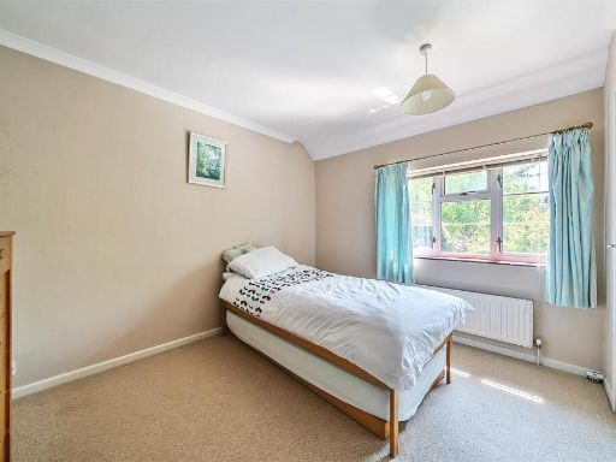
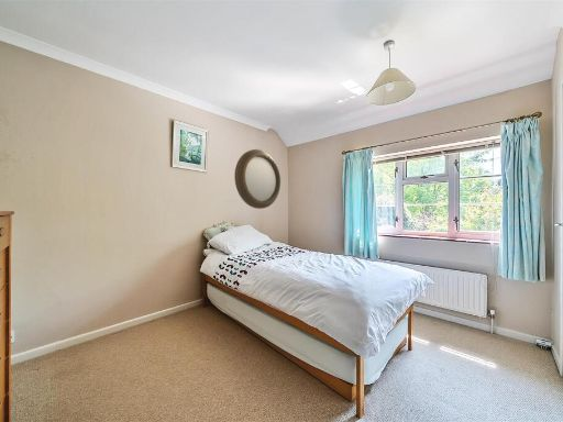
+ home mirror [233,148,282,210]
